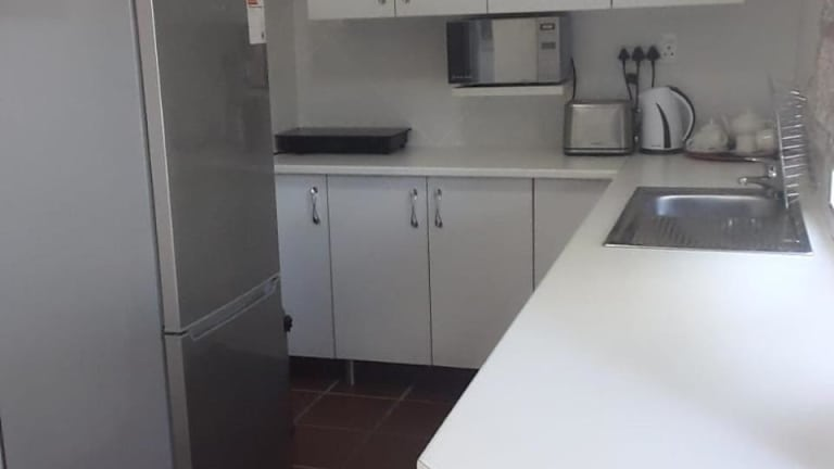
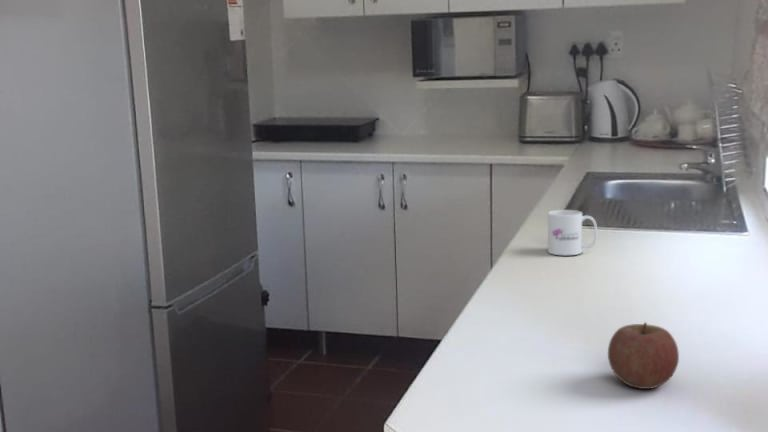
+ mug [547,209,598,256]
+ apple [607,321,680,390]
